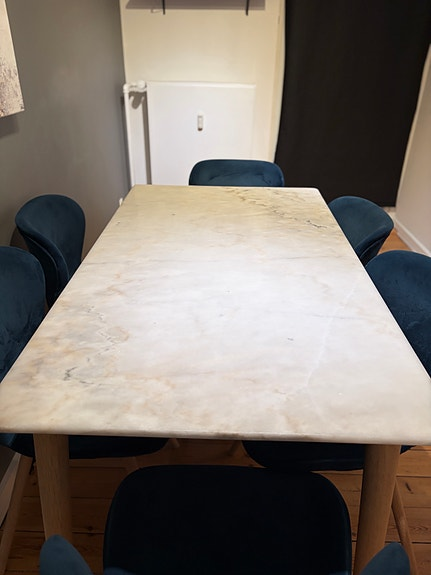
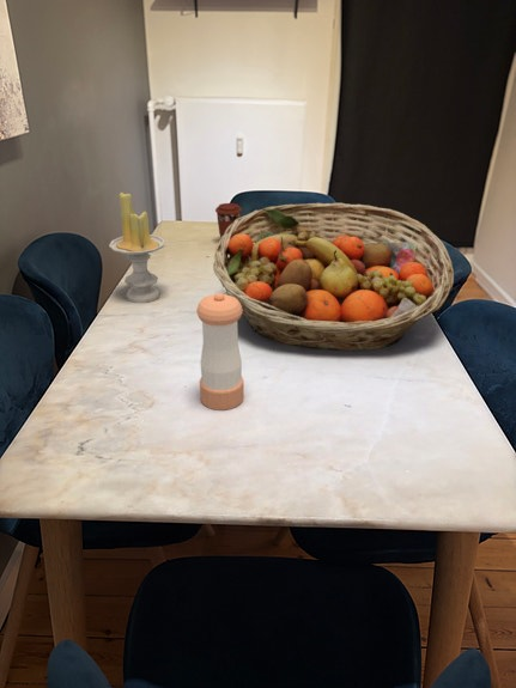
+ coffee cup [214,202,243,239]
+ pepper shaker [195,292,245,412]
+ candle [108,191,166,304]
+ fruit basket [212,202,455,352]
